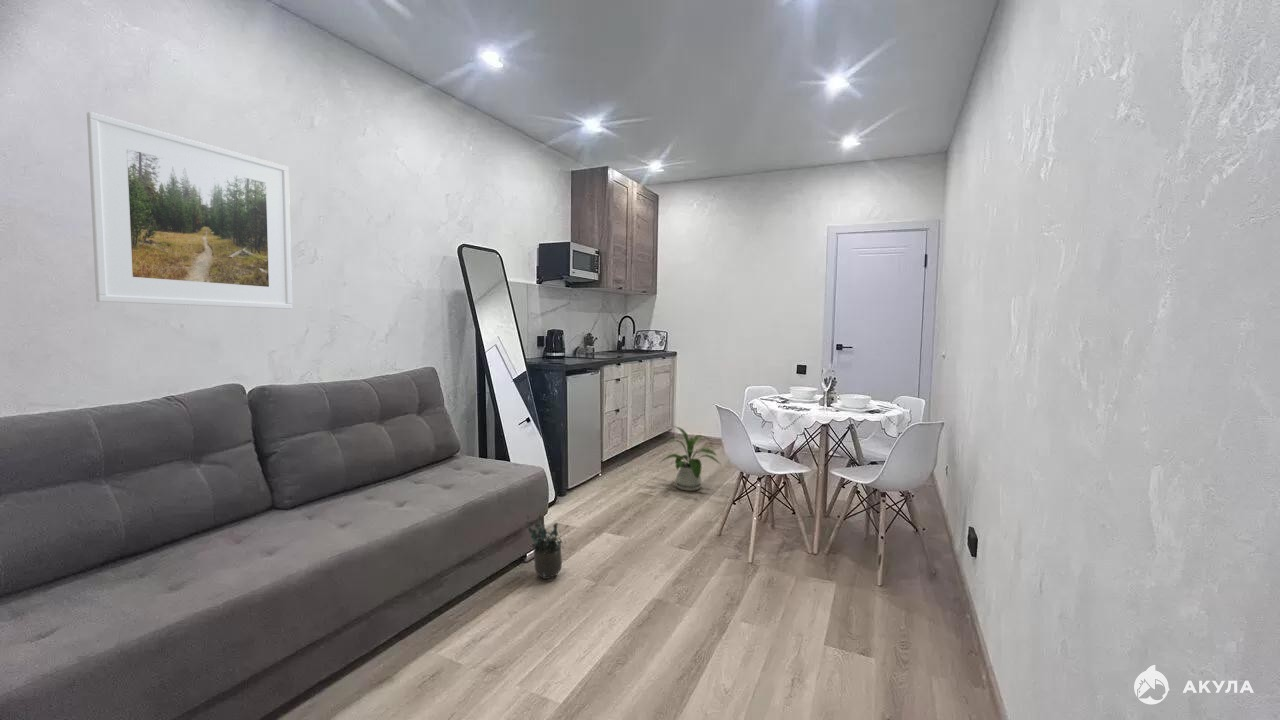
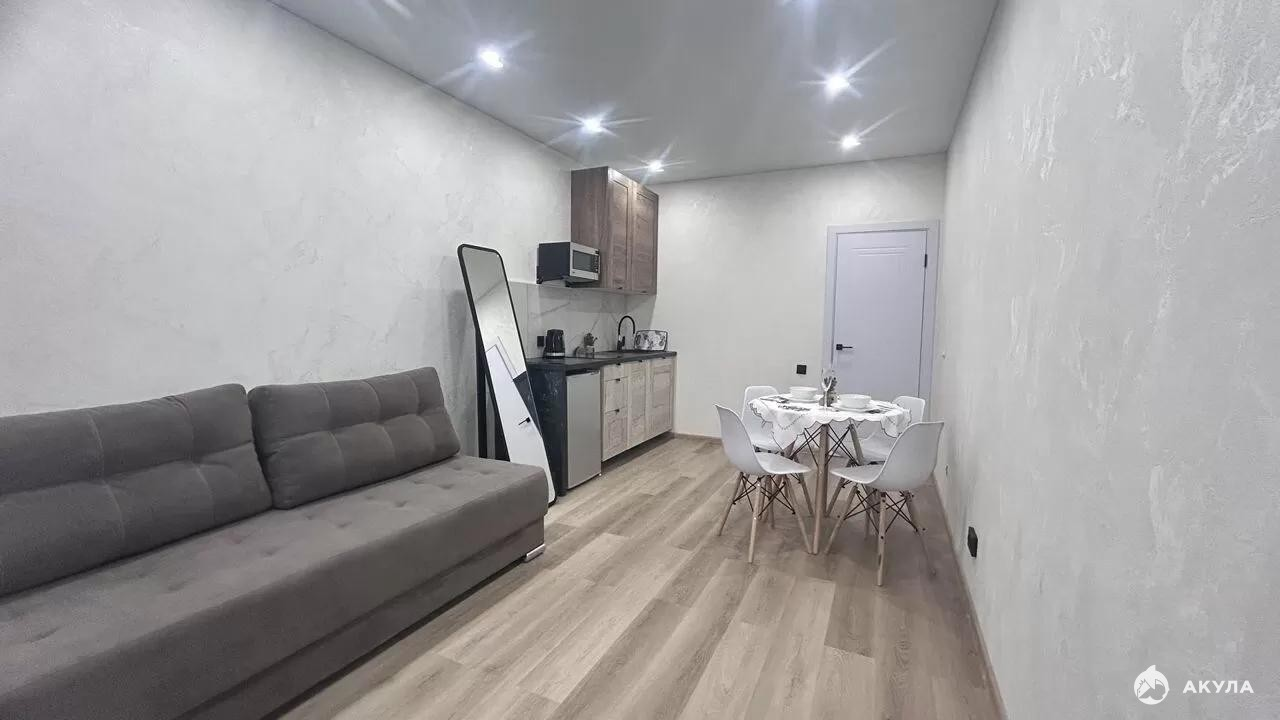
- house plant [660,425,722,492]
- potted plant [525,513,570,580]
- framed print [86,111,293,310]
